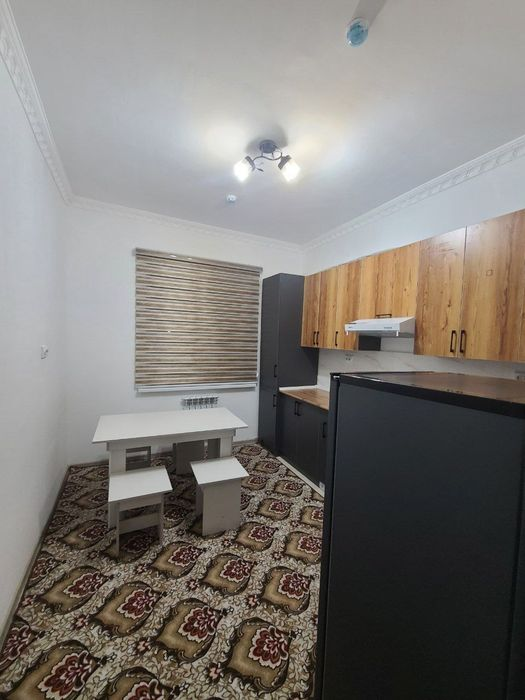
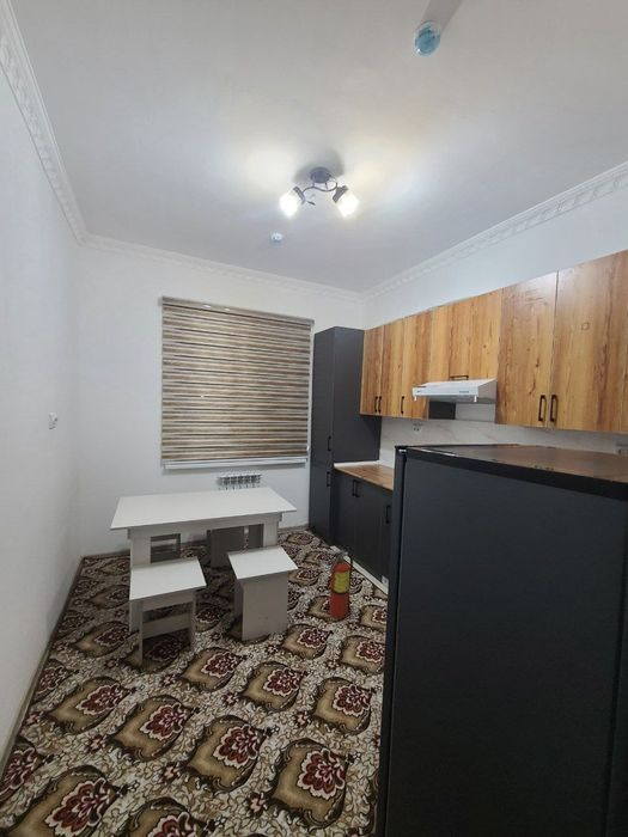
+ fire extinguisher [319,546,354,621]
